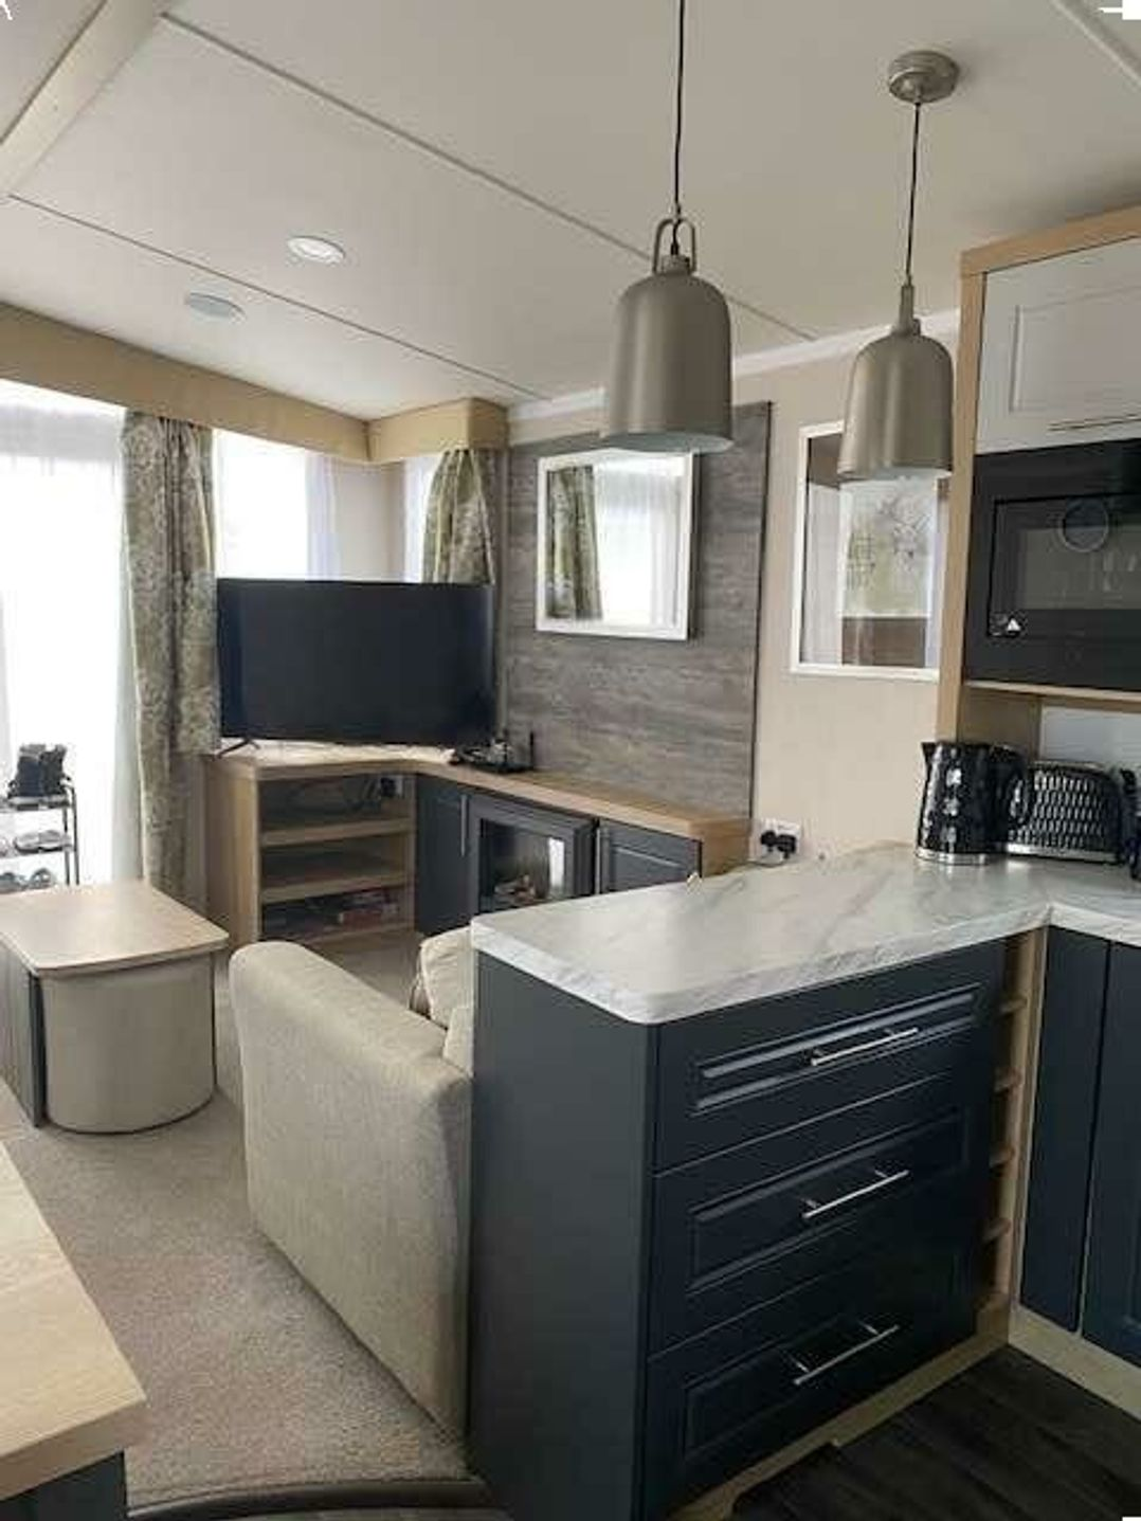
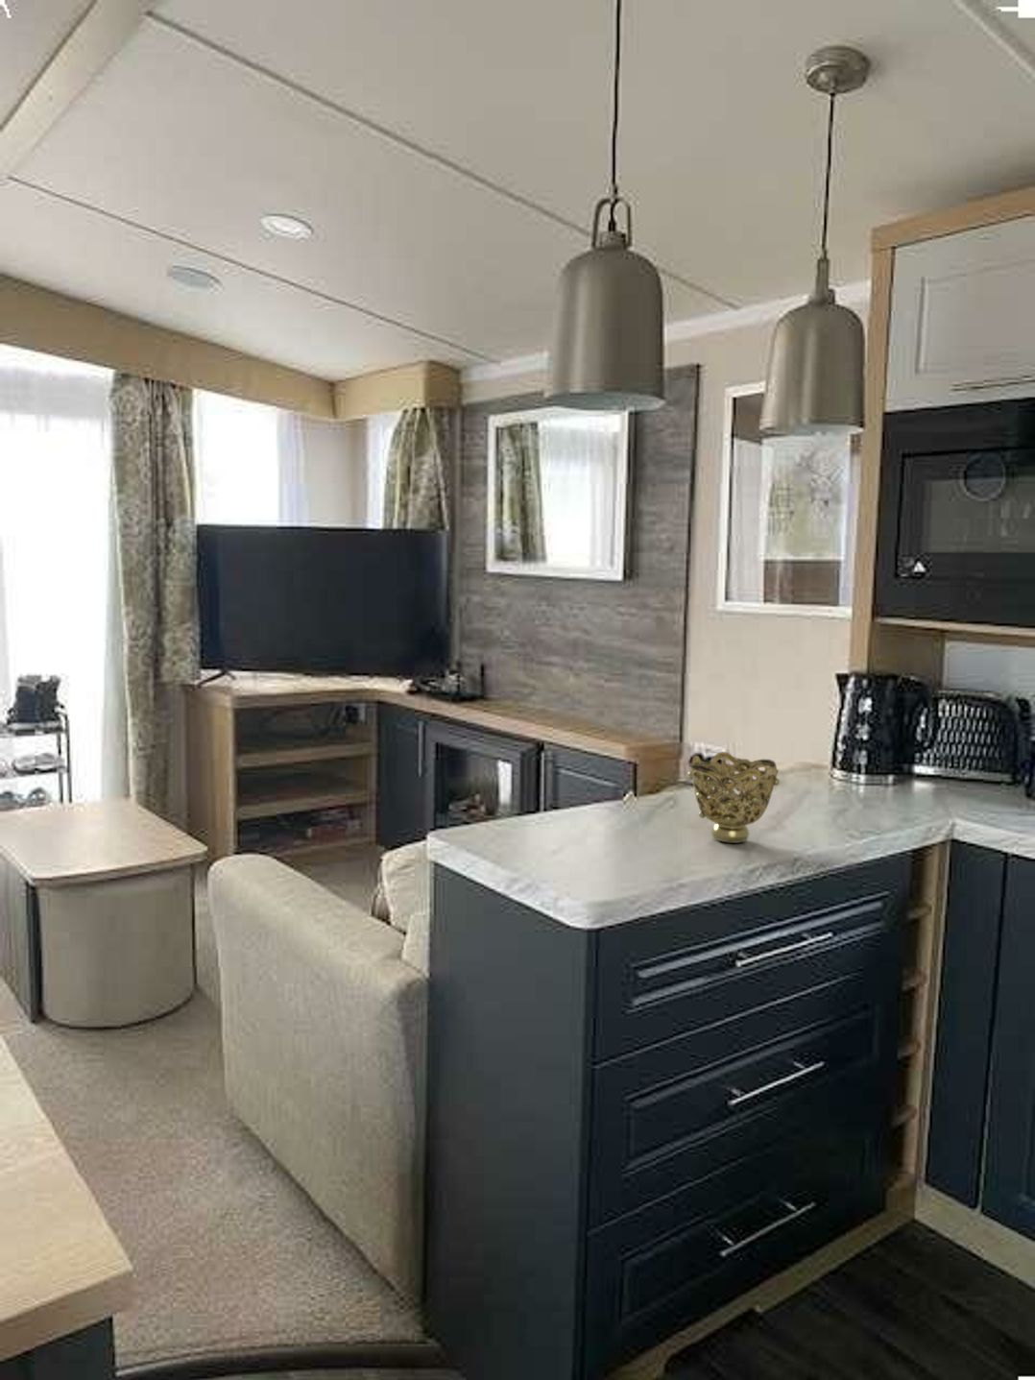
+ decorative bowl [686,751,781,844]
